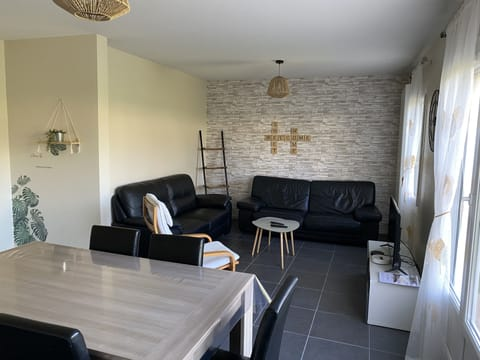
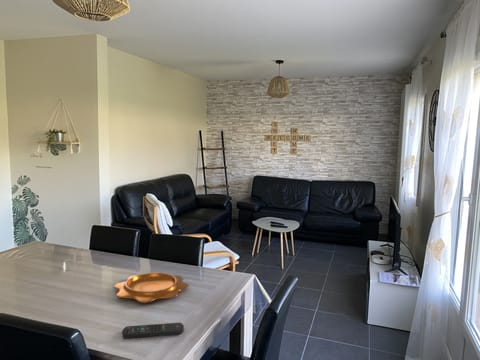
+ decorative bowl [113,271,190,303]
+ remote control [121,322,185,340]
